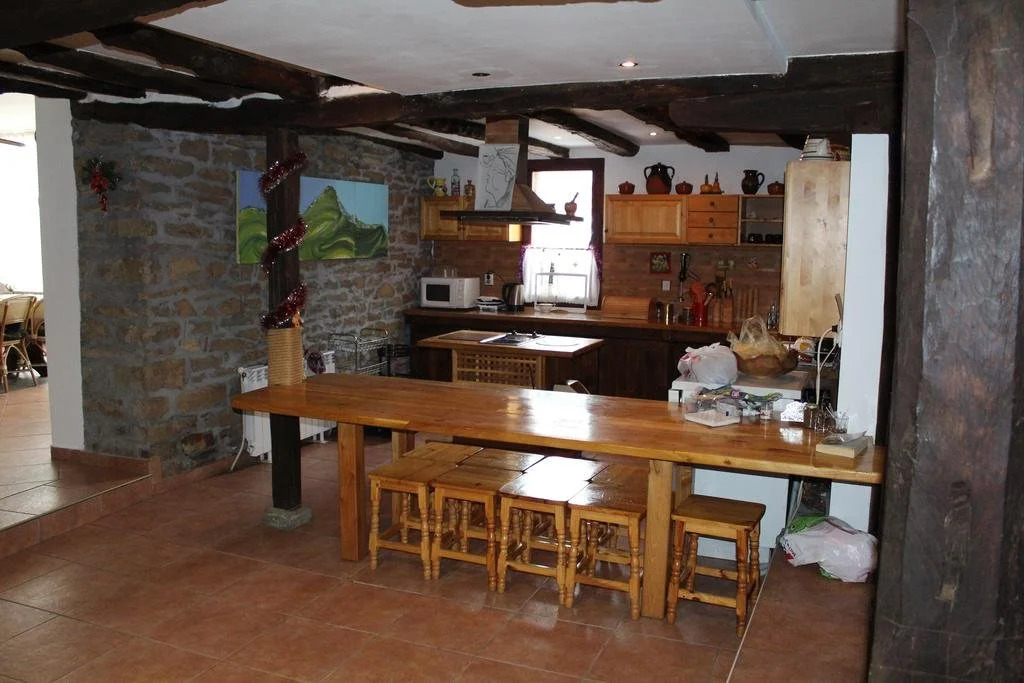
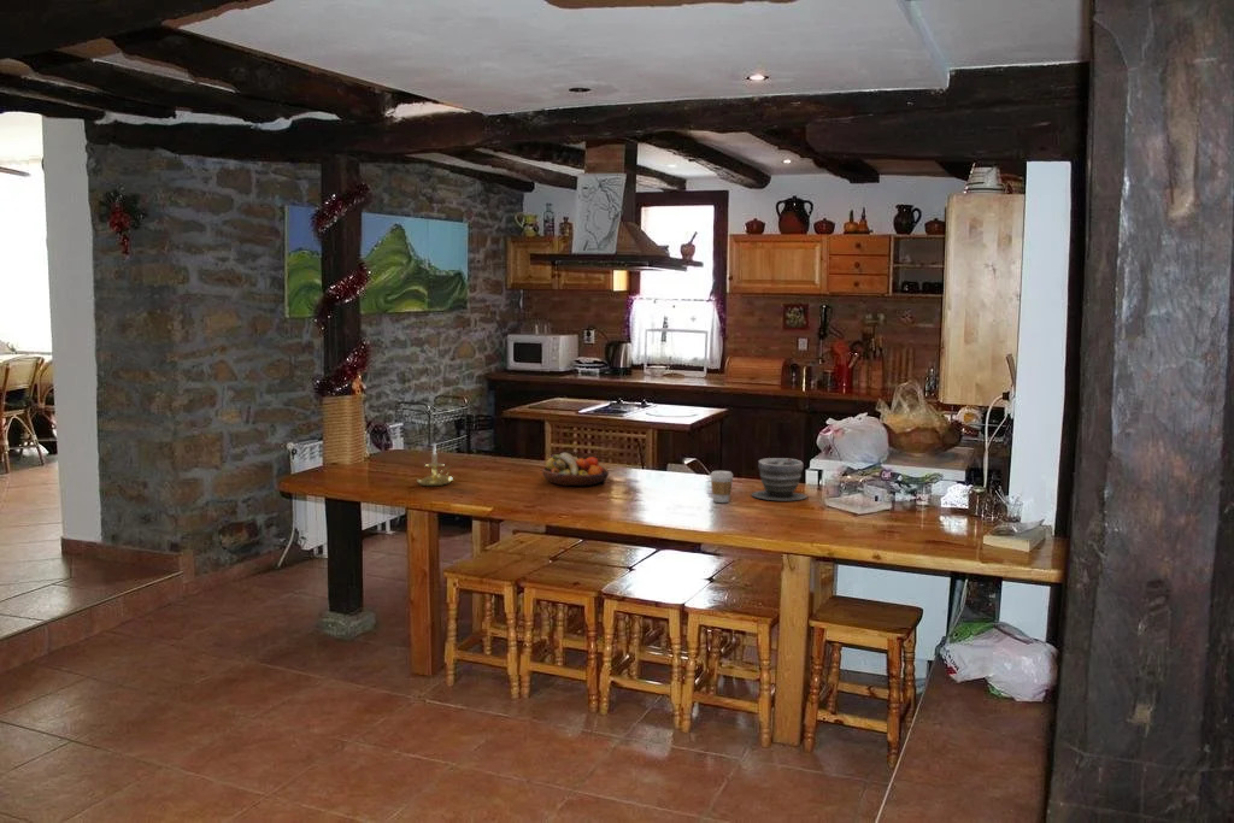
+ fruit bowl [541,452,610,487]
+ planter [751,457,807,501]
+ coffee cup [710,470,734,504]
+ candle holder [416,441,454,487]
